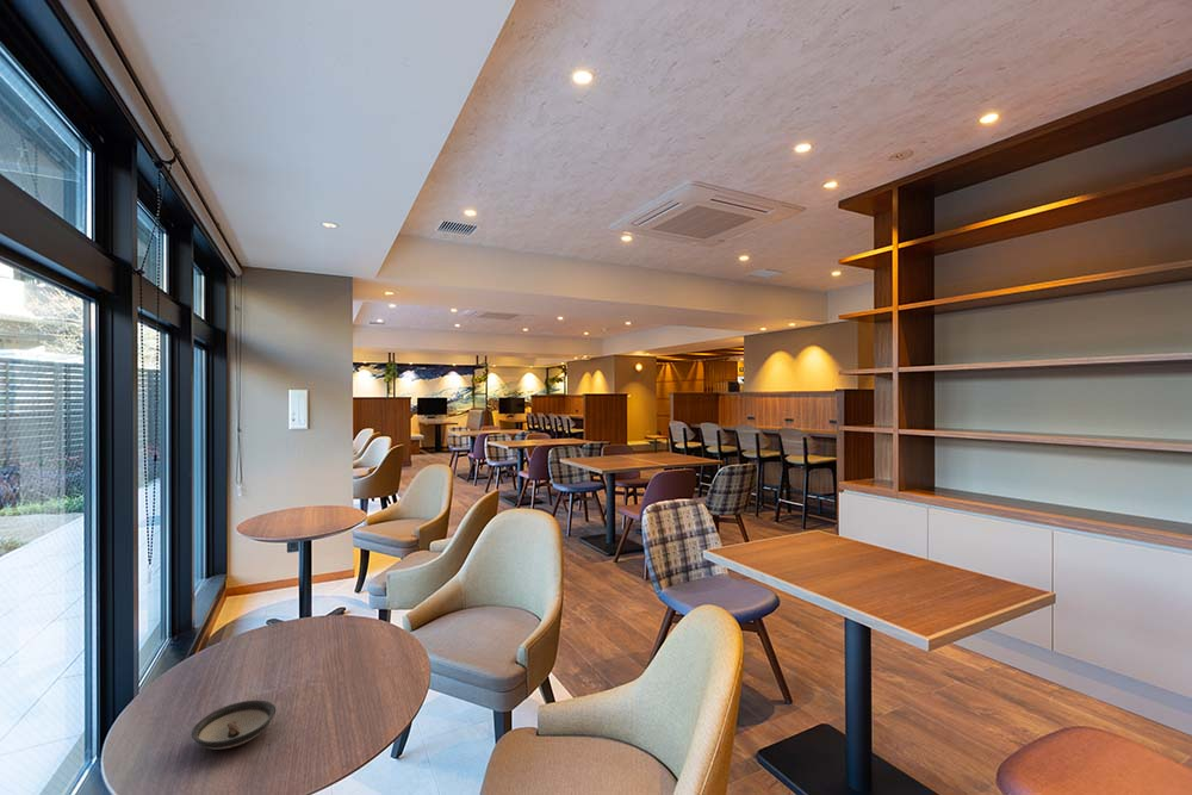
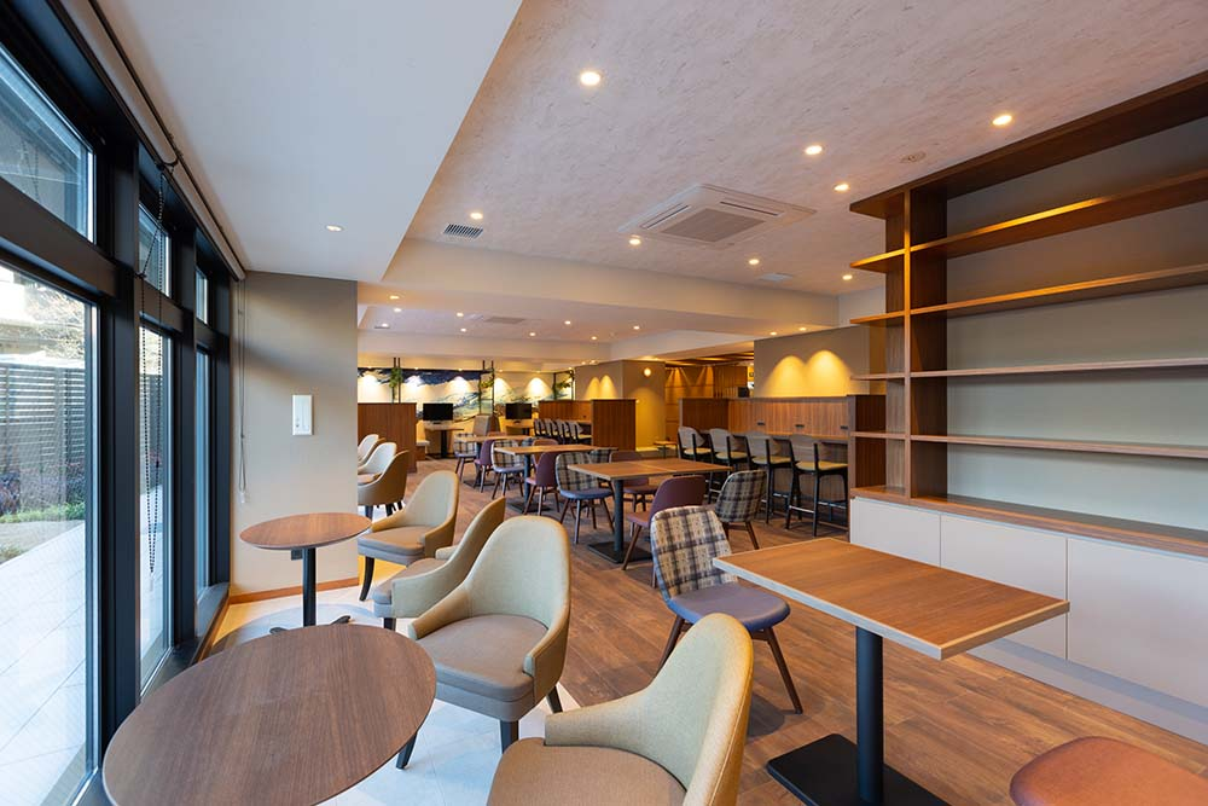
- saucer [190,698,277,751]
